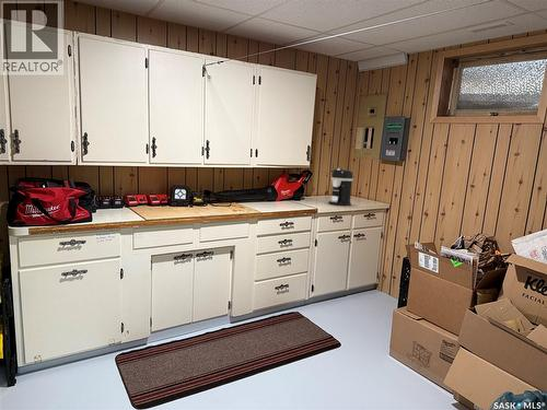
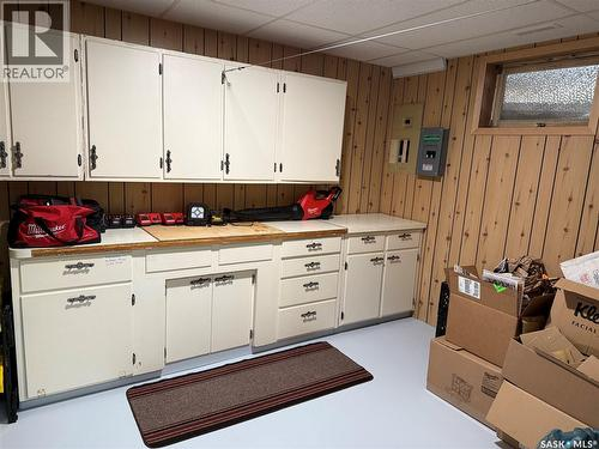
- coffee maker [327,167,354,207]
